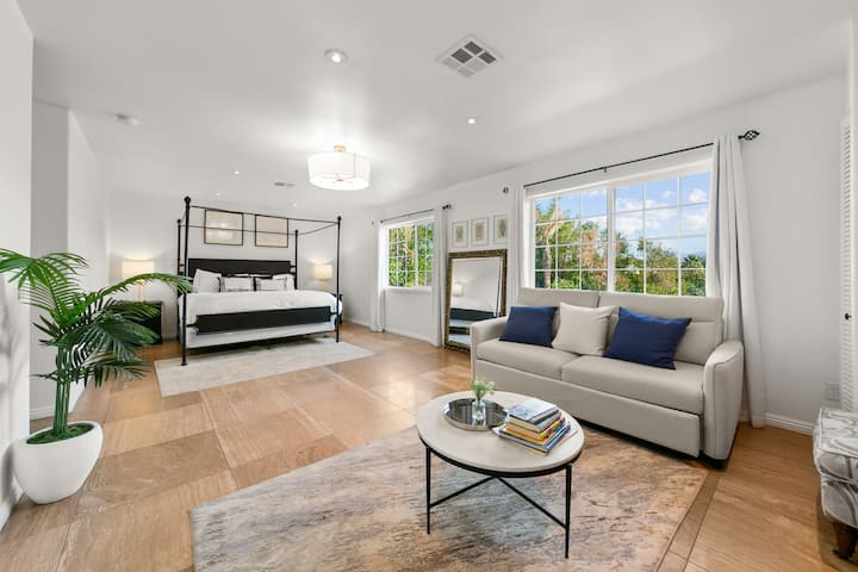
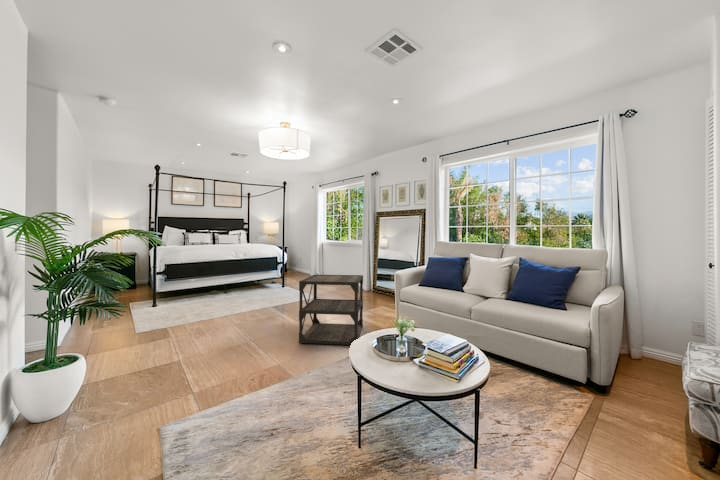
+ side table [298,274,364,346]
